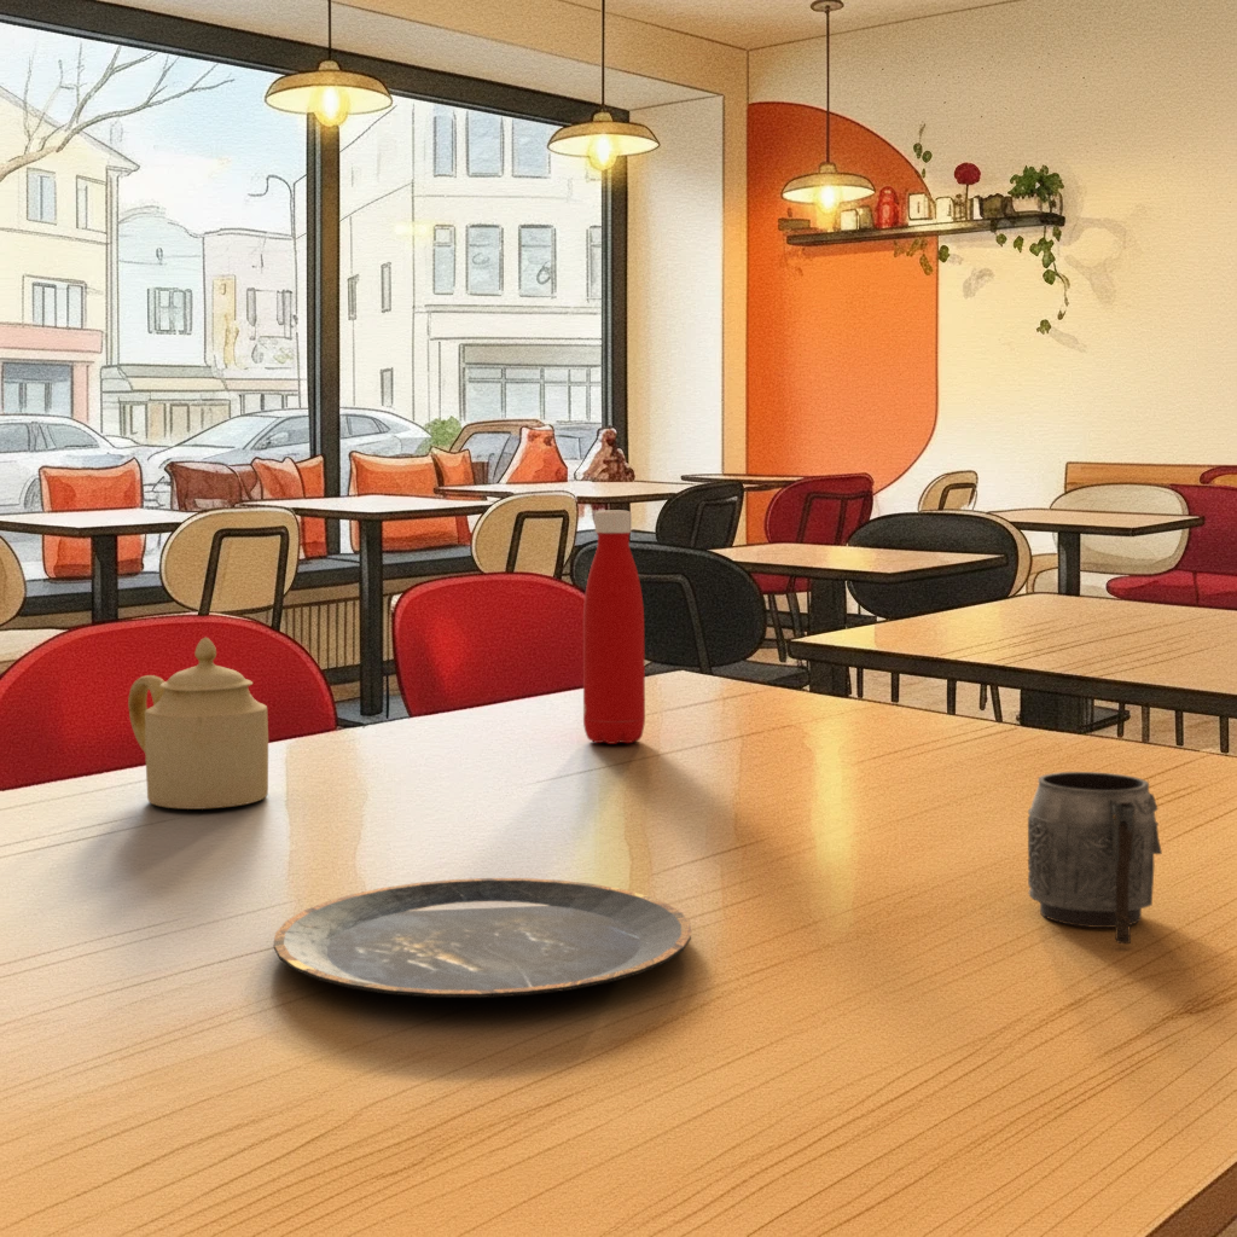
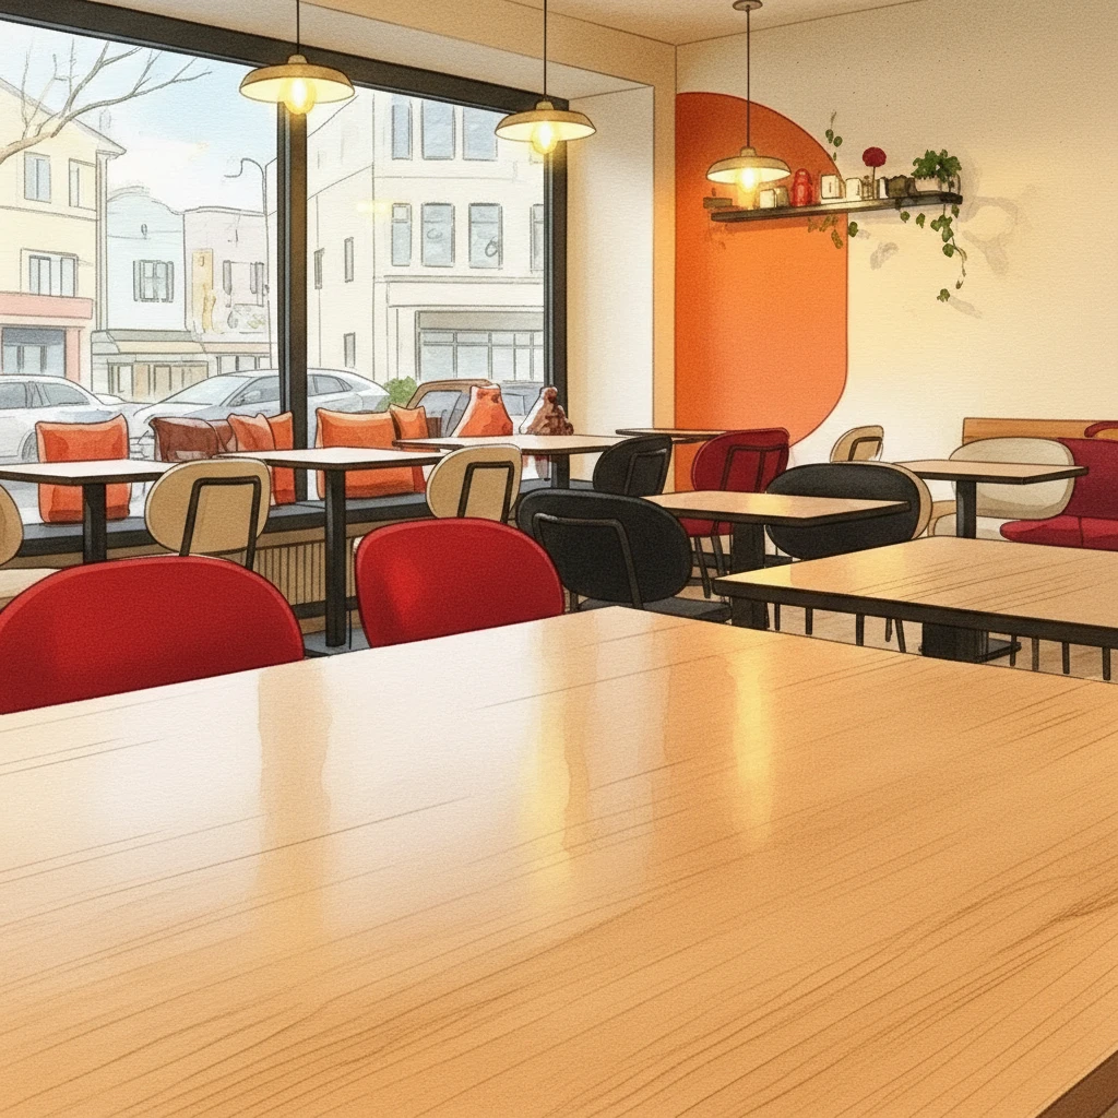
- mug [1027,771,1163,945]
- sugar bowl [127,637,269,811]
- bottle [582,510,646,745]
- plate [272,877,692,999]
